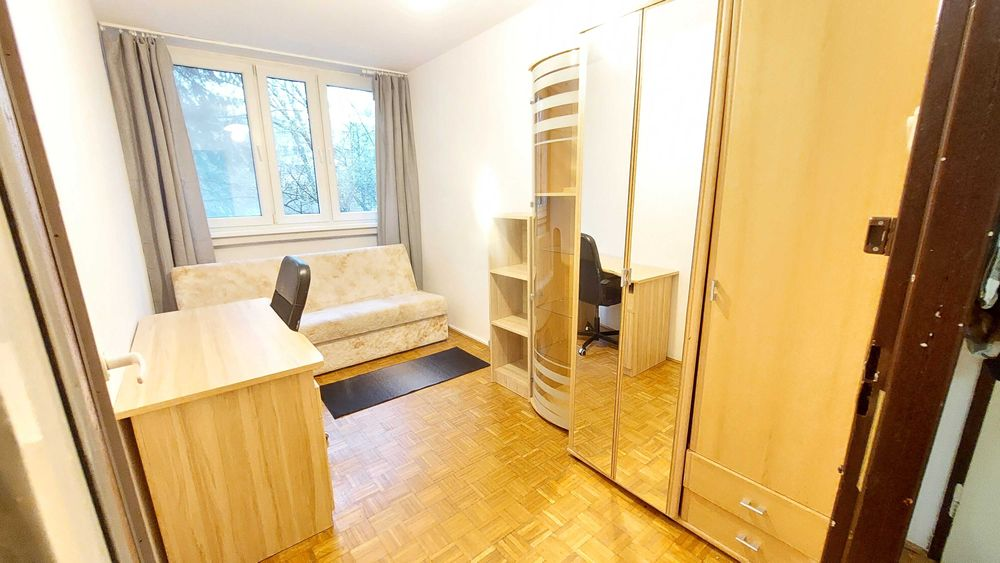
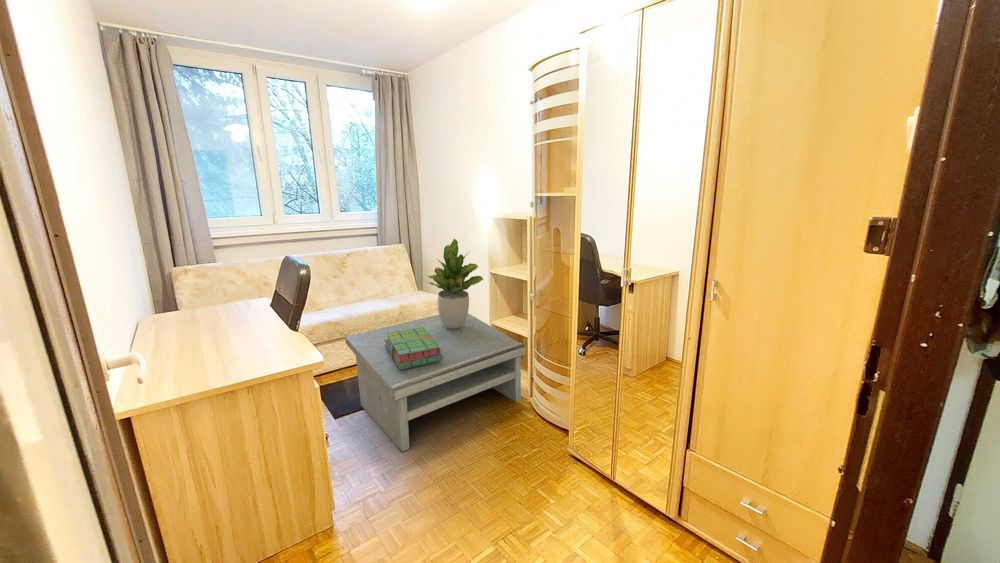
+ potted plant [427,238,484,328]
+ stack of books [384,327,443,370]
+ coffee table [344,312,526,453]
